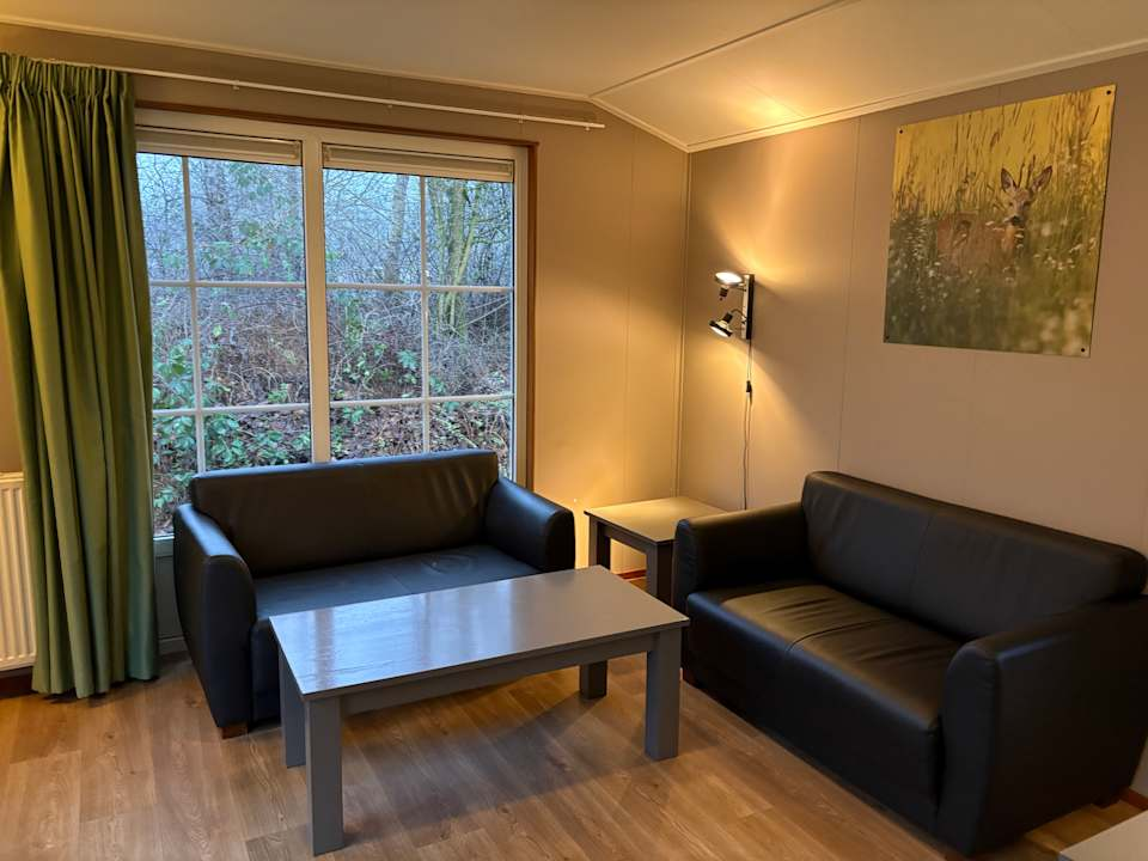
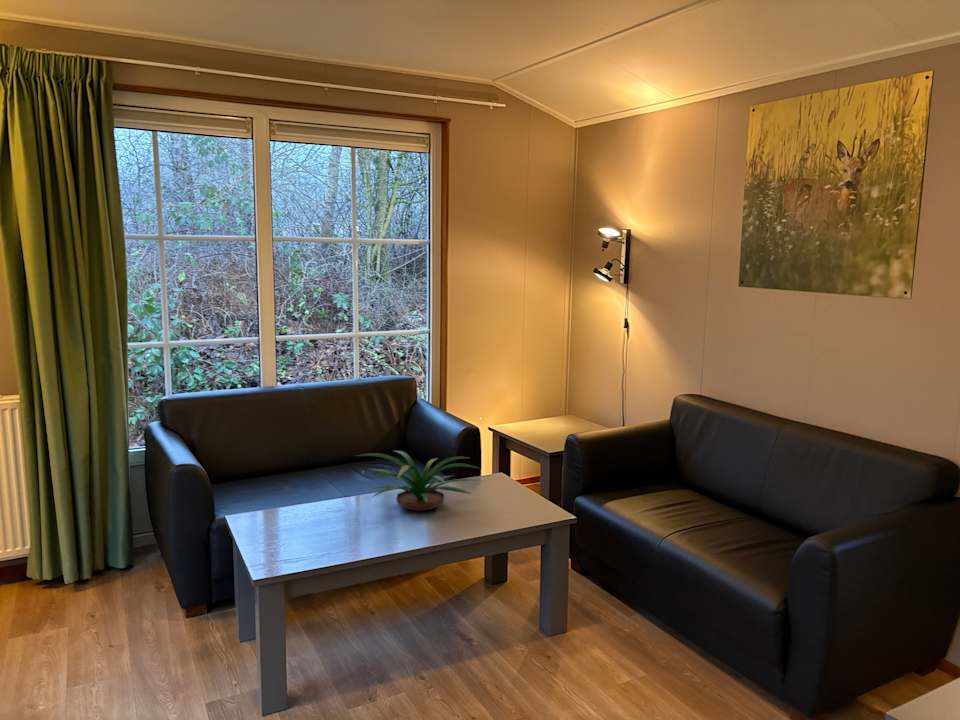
+ plant [356,450,482,512]
